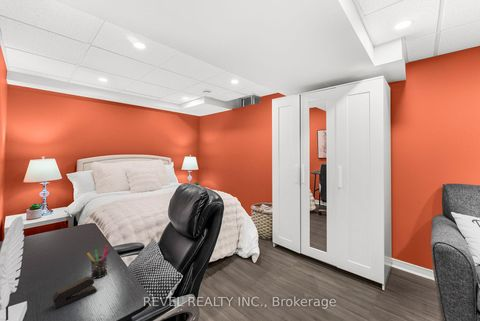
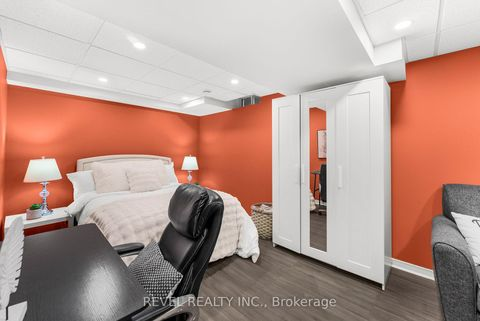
- stapler [51,276,98,310]
- pen holder [86,244,112,279]
